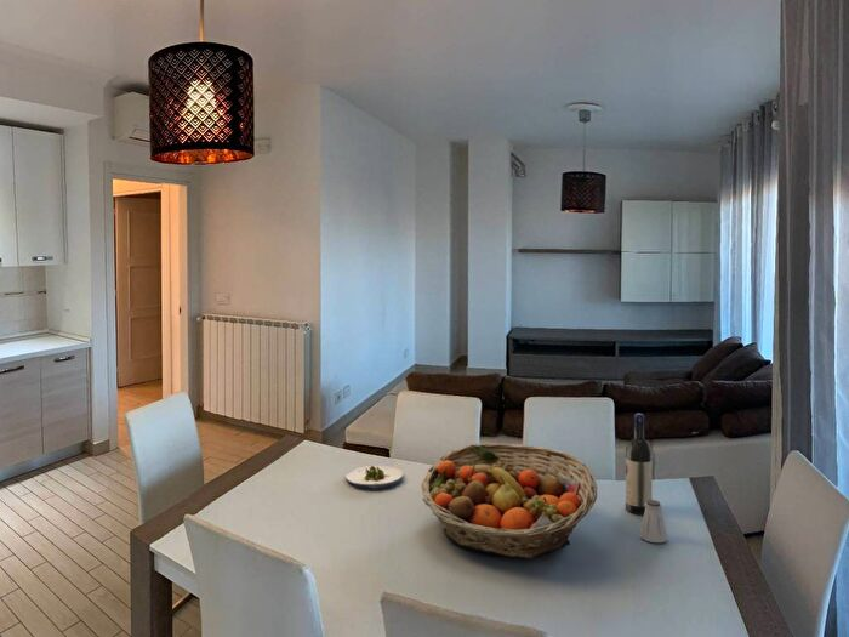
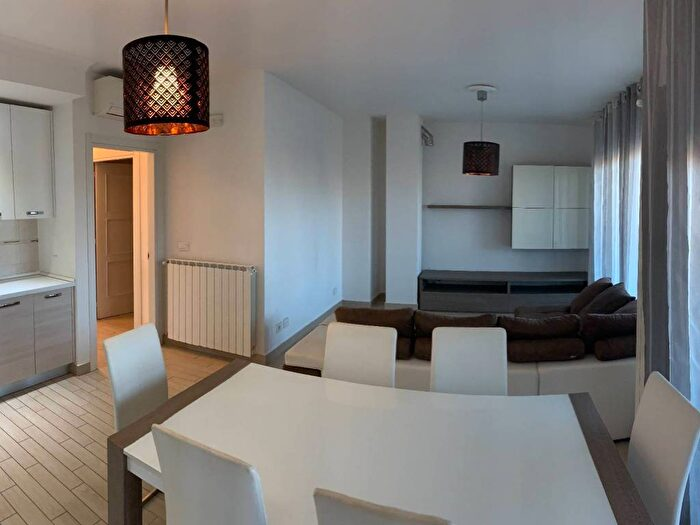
- salad plate [344,465,404,489]
- wine bottle [625,413,654,516]
- fruit basket [420,443,598,559]
- saltshaker [638,499,668,544]
